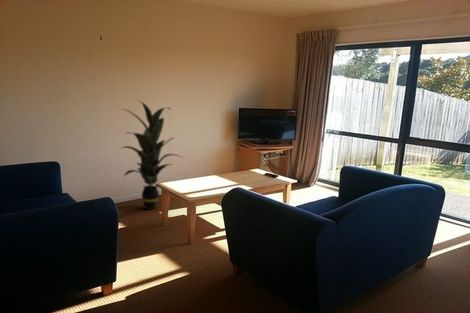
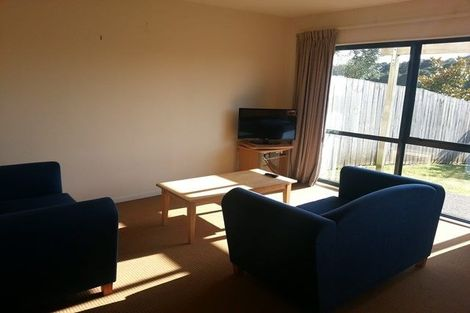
- indoor plant [118,100,185,211]
